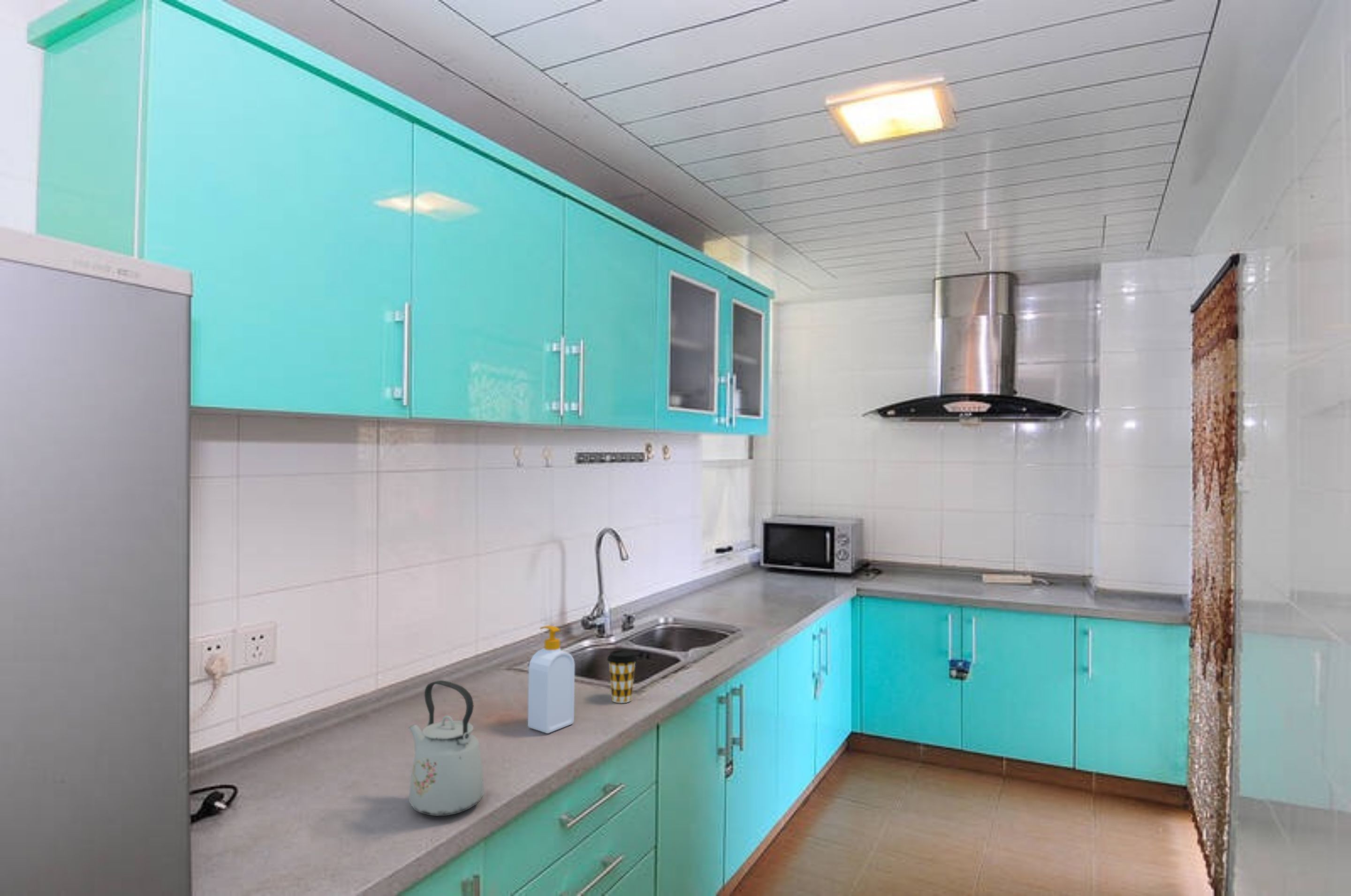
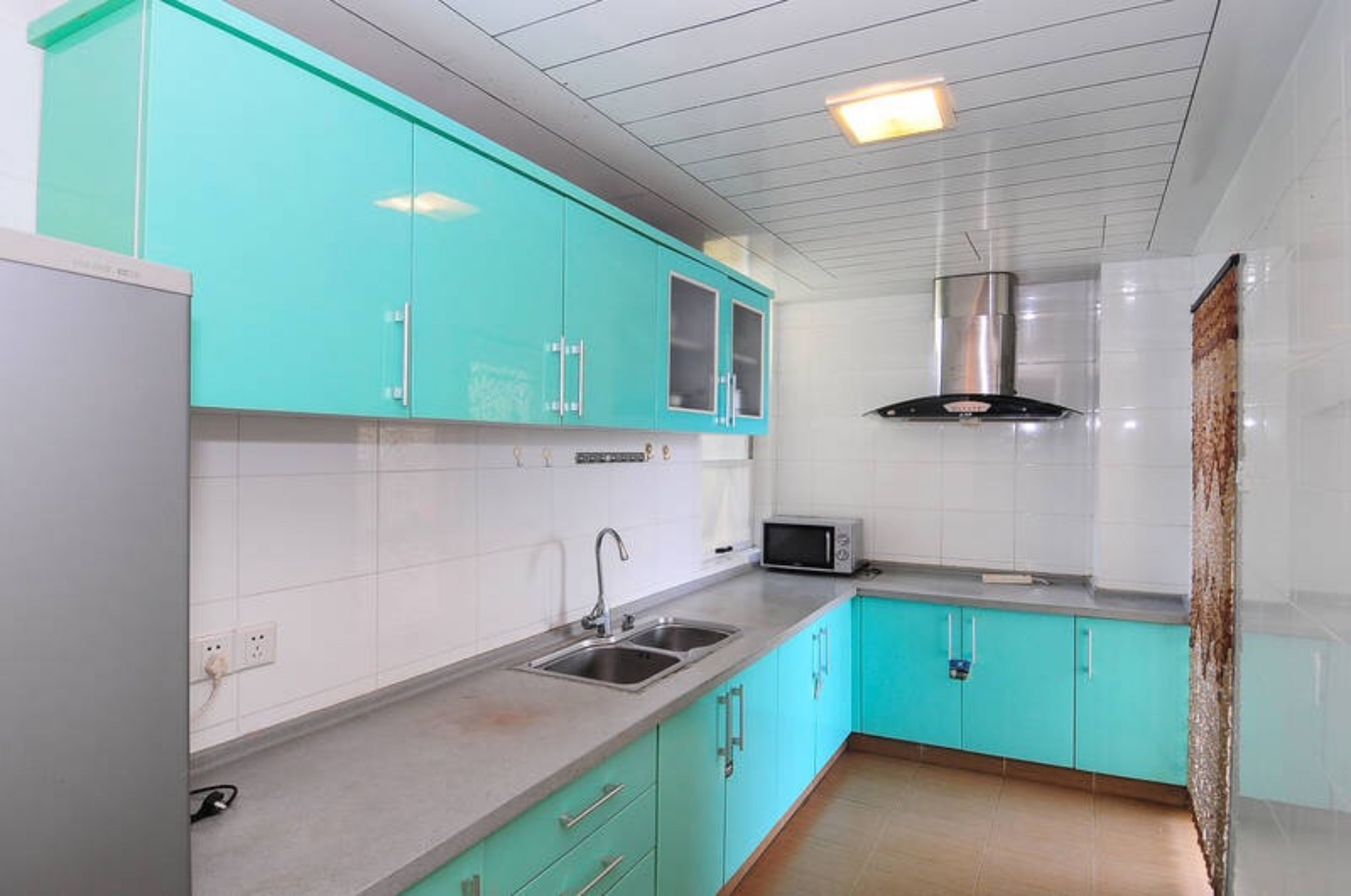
- kettle [408,680,484,816]
- coffee cup [607,649,638,703]
- soap bottle [527,625,575,734]
